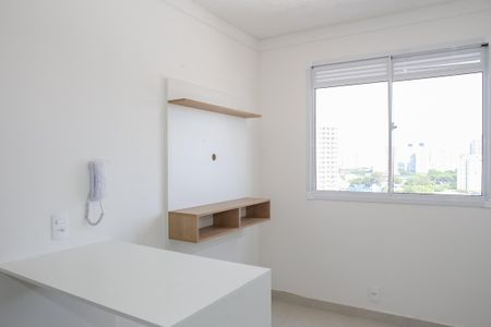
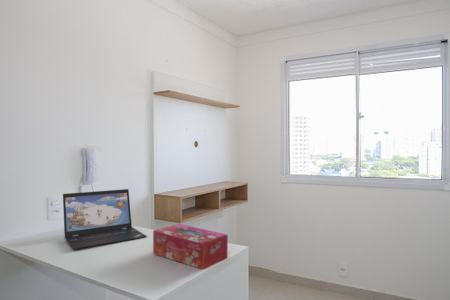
+ tissue box [152,223,229,271]
+ laptop [62,188,148,251]
